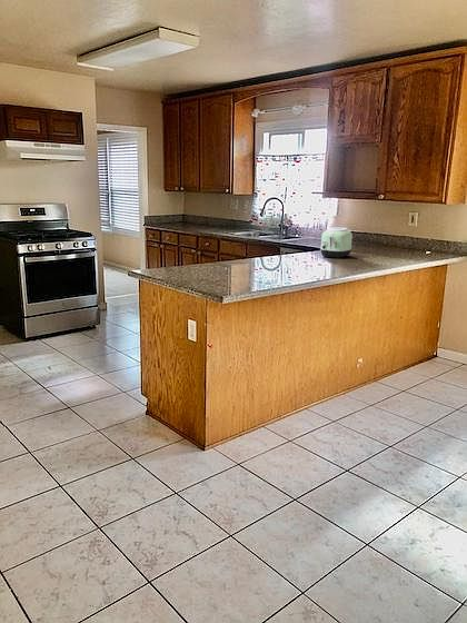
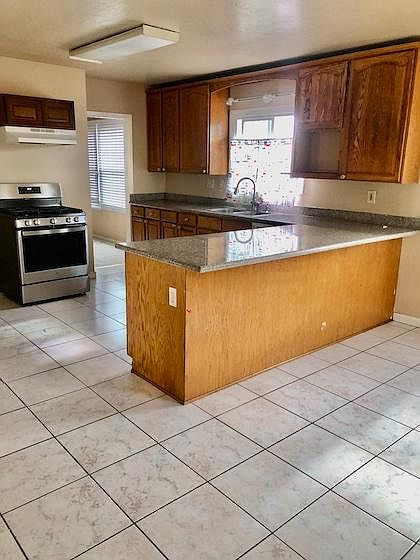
- toaster [319,227,354,259]
